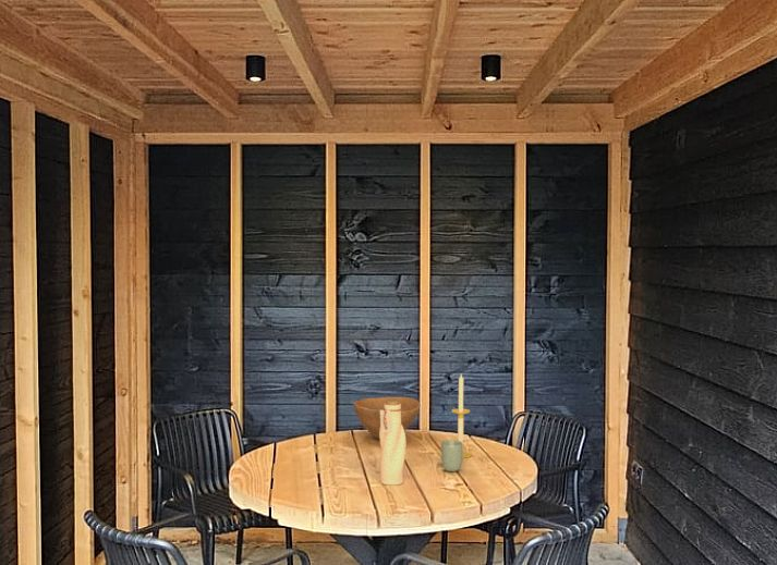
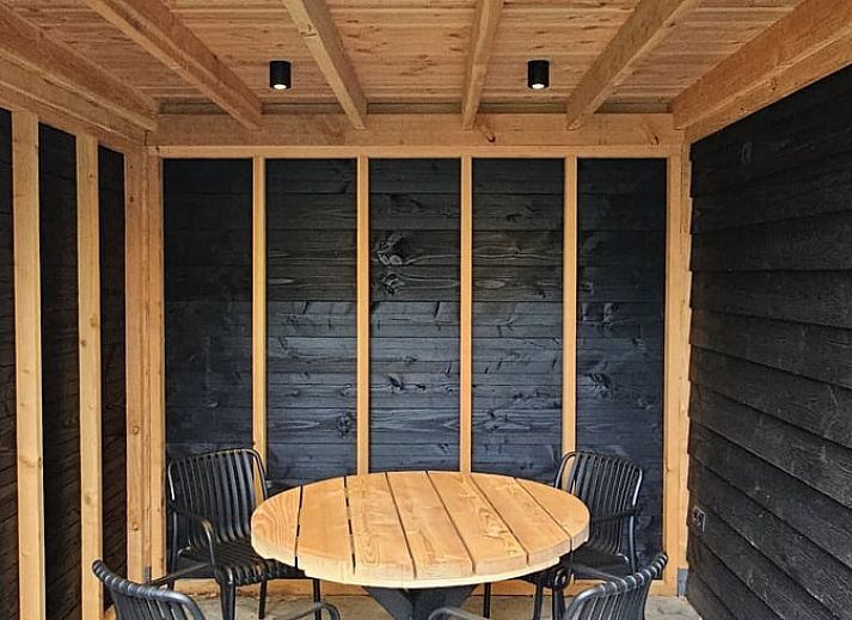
- bowl [353,396,422,440]
- water bottle [379,398,408,487]
- candle [450,373,472,459]
- cup [440,439,464,472]
